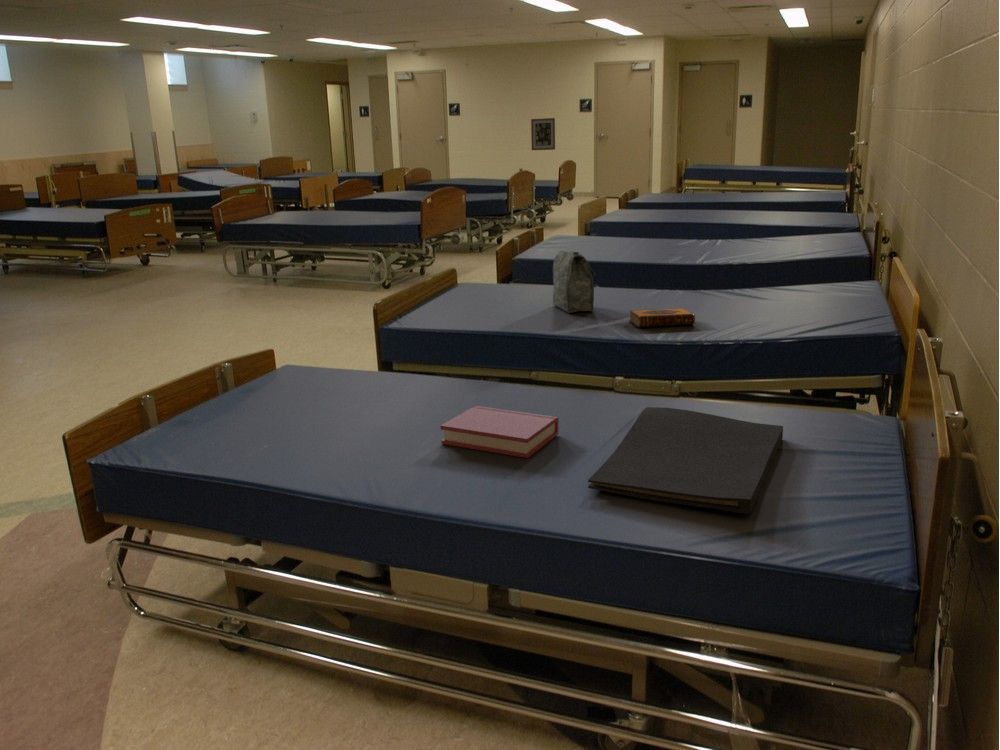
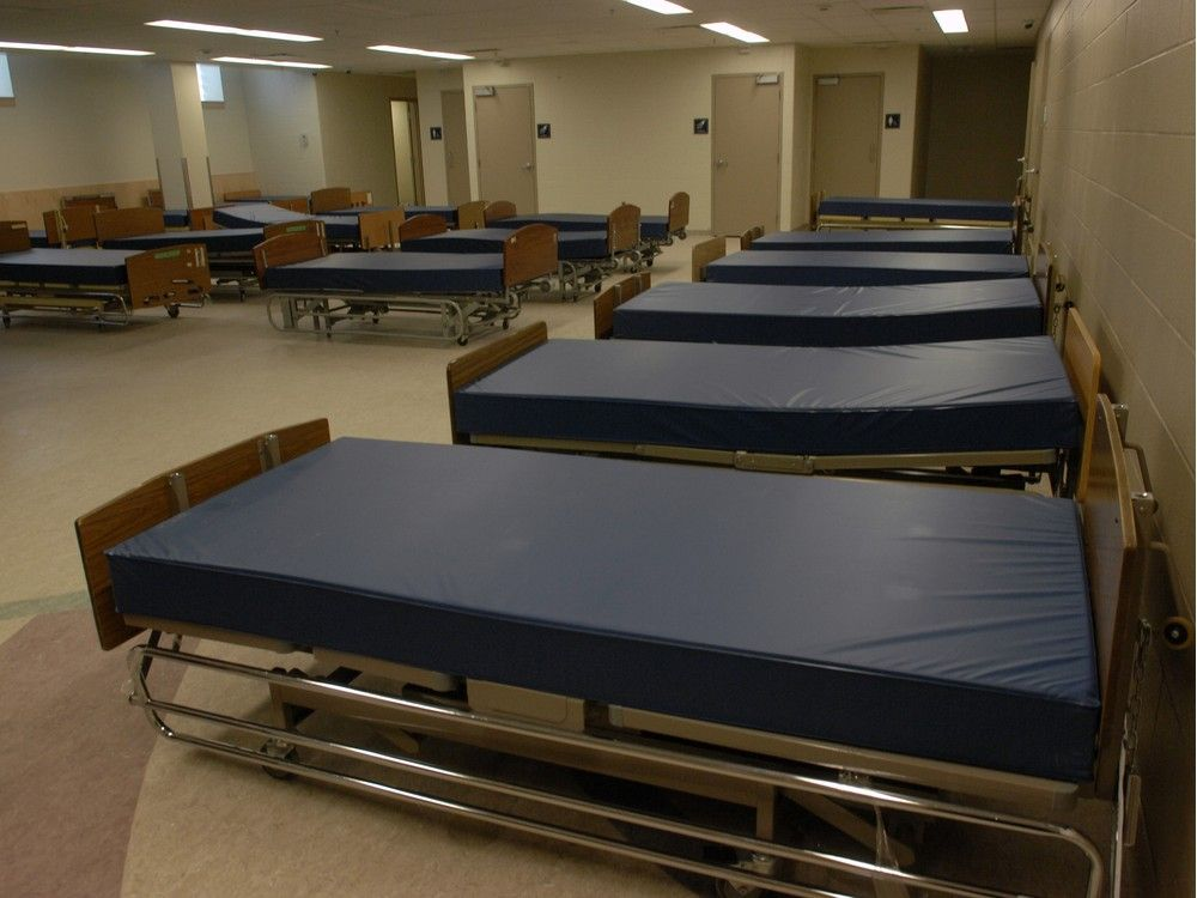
- bag [552,249,596,314]
- wall art [530,117,556,151]
- hand towel [587,406,784,515]
- hardback book [628,307,696,328]
- hardback book [440,405,559,459]
